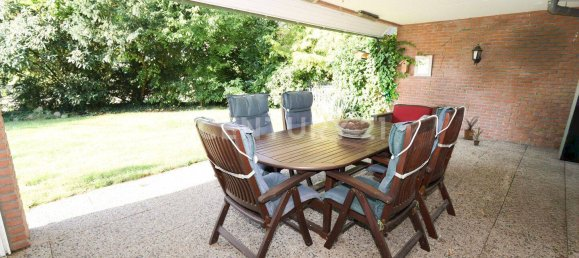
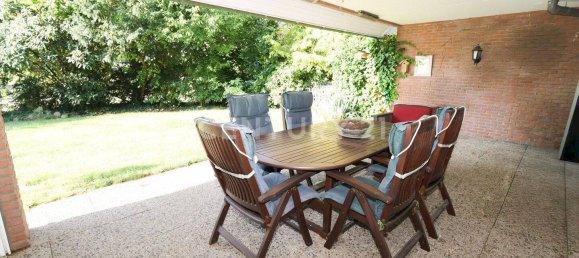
- potted plant [470,126,488,147]
- house plant [462,114,483,141]
